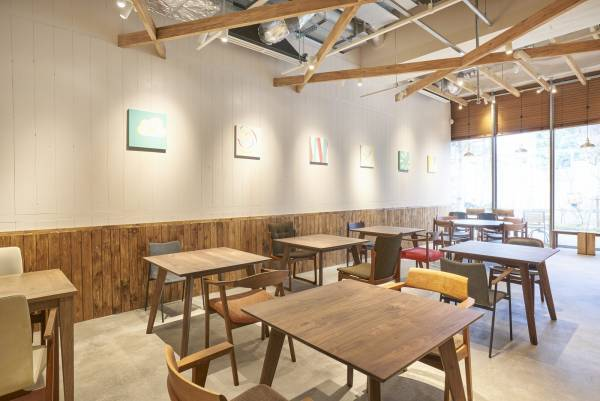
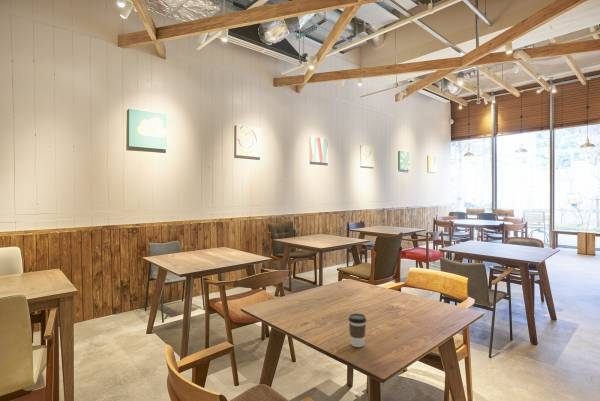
+ coffee cup [347,312,367,348]
